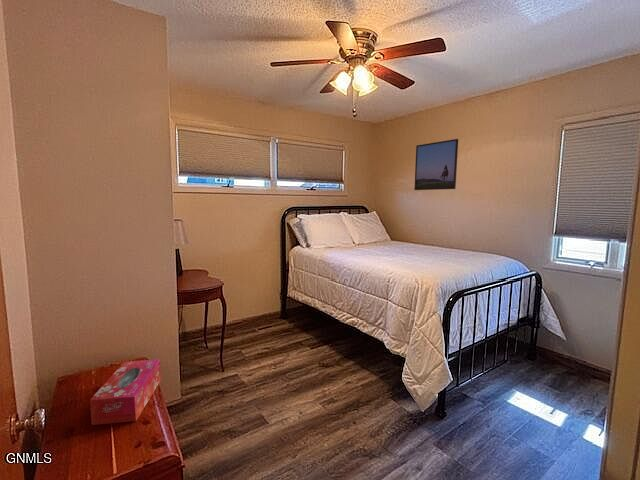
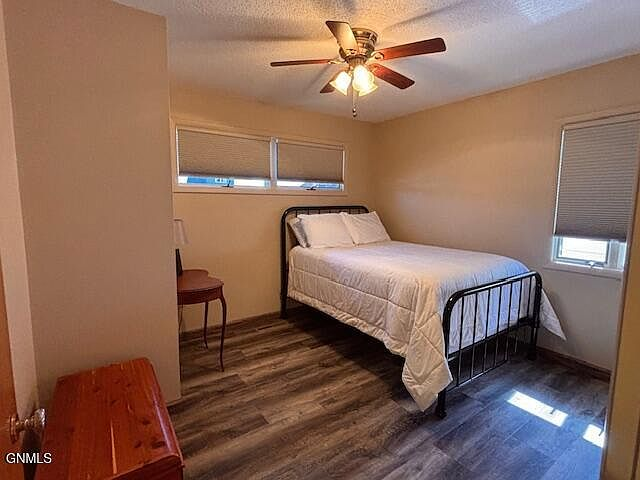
- tissue box [89,359,162,426]
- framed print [414,138,459,191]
